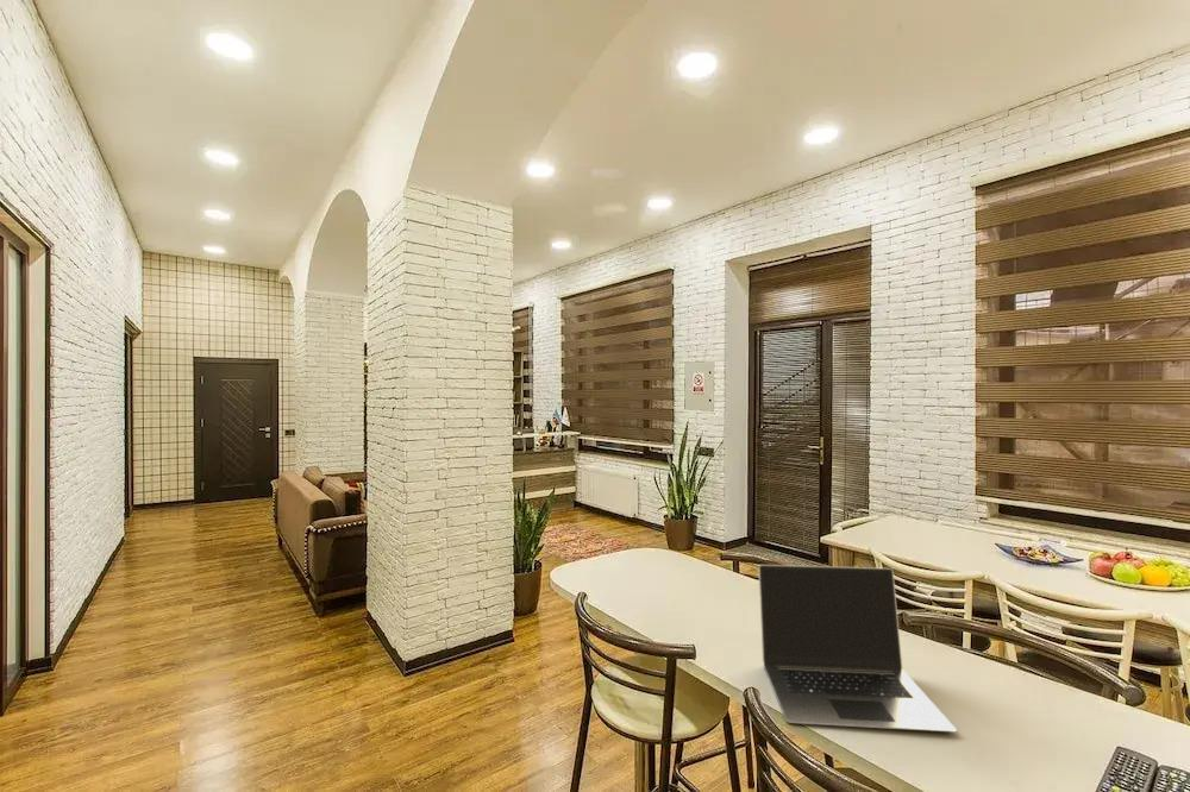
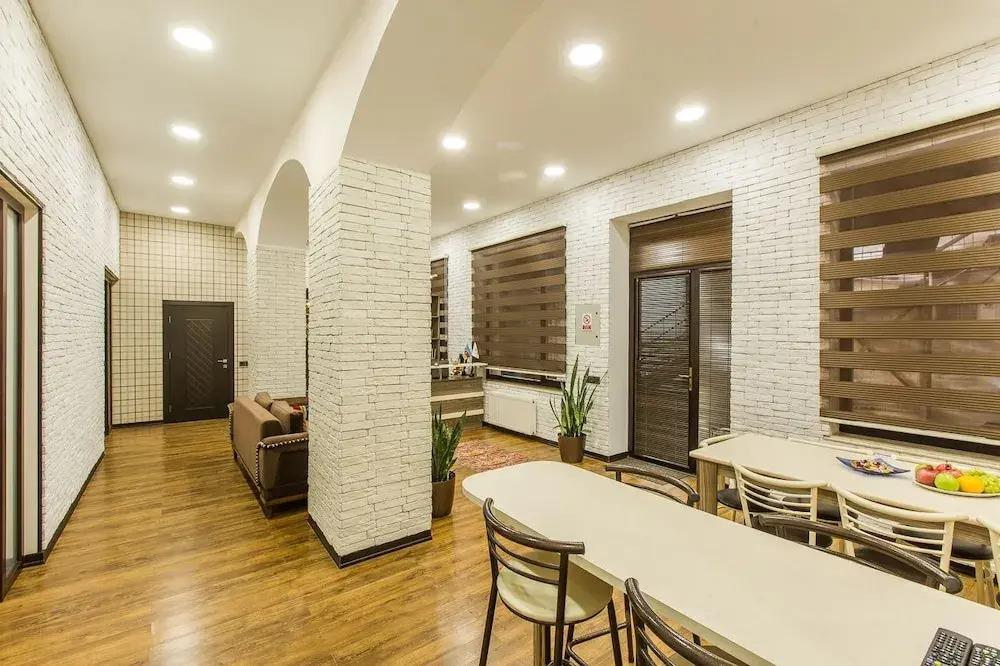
- laptop [757,564,958,734]
